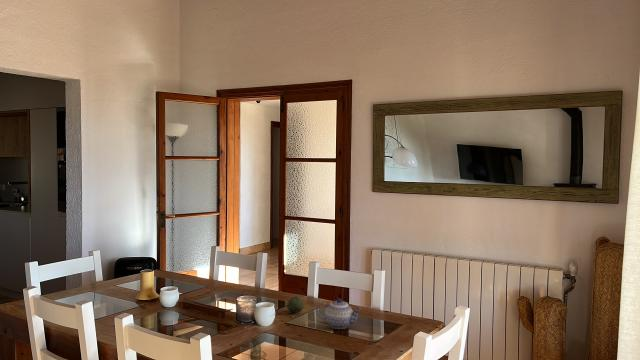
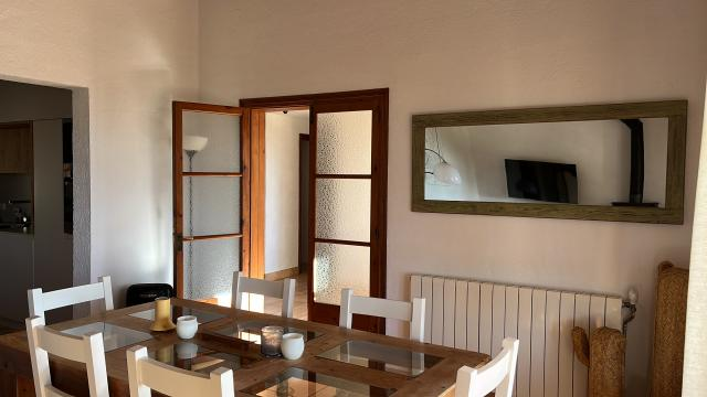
- teapot [316,298,362,330]
- fruit [286,295,305,315]
